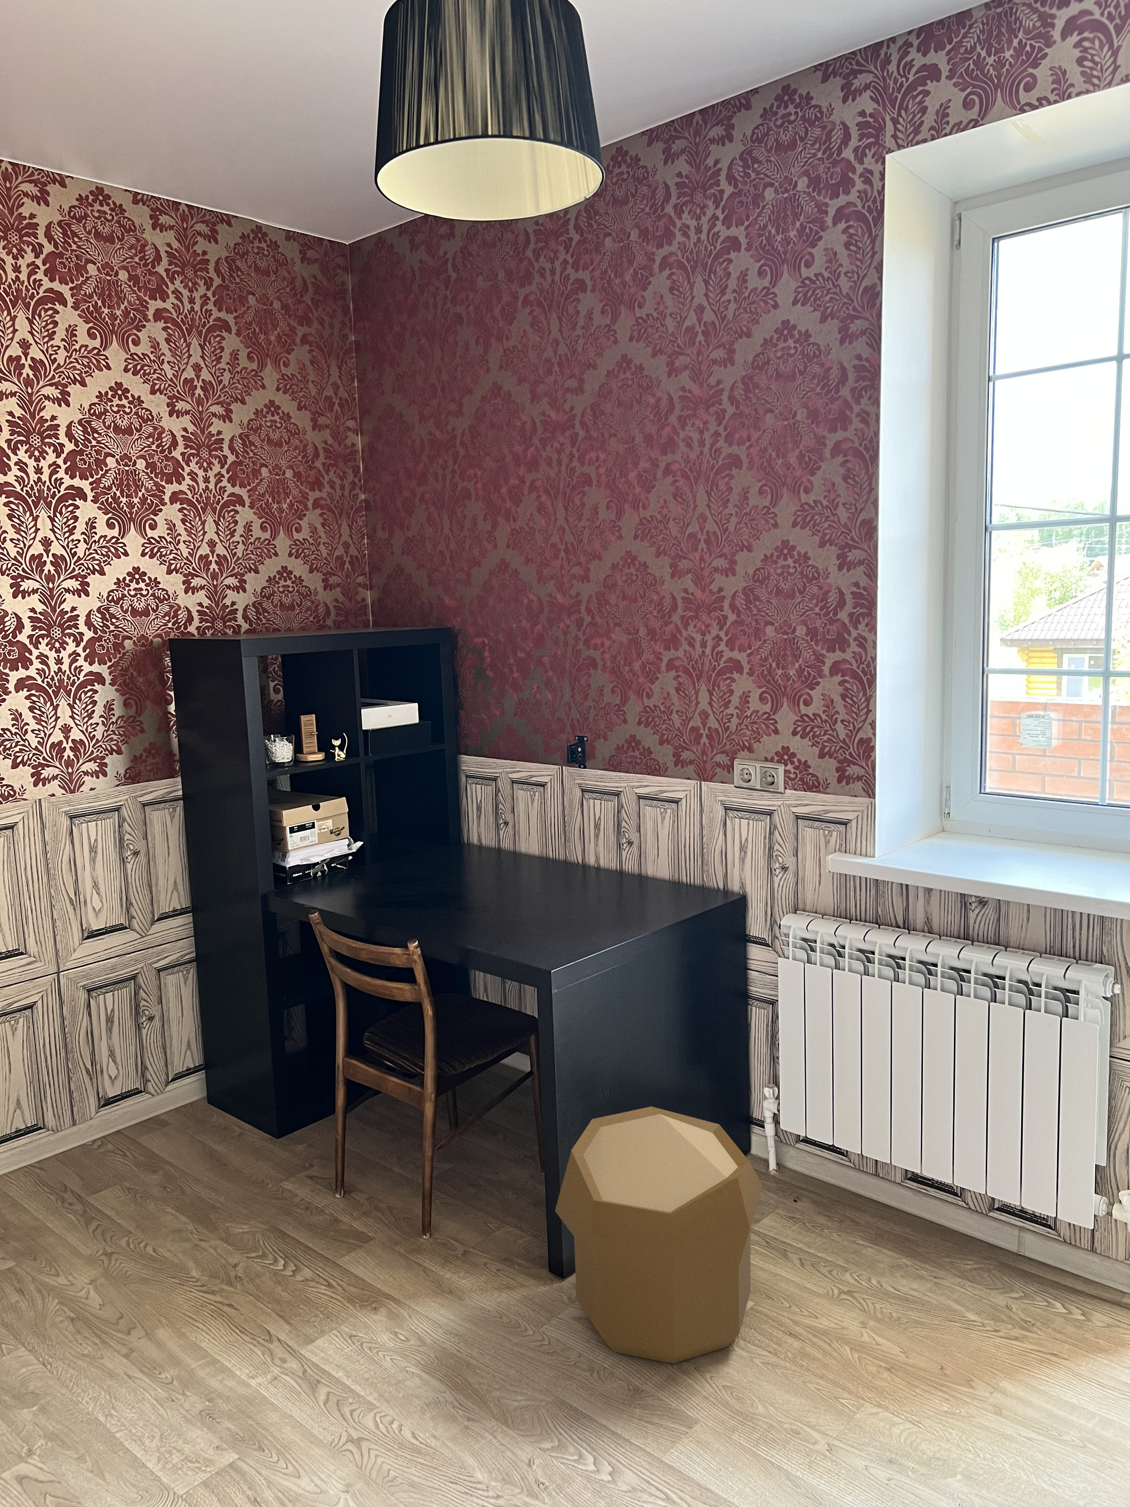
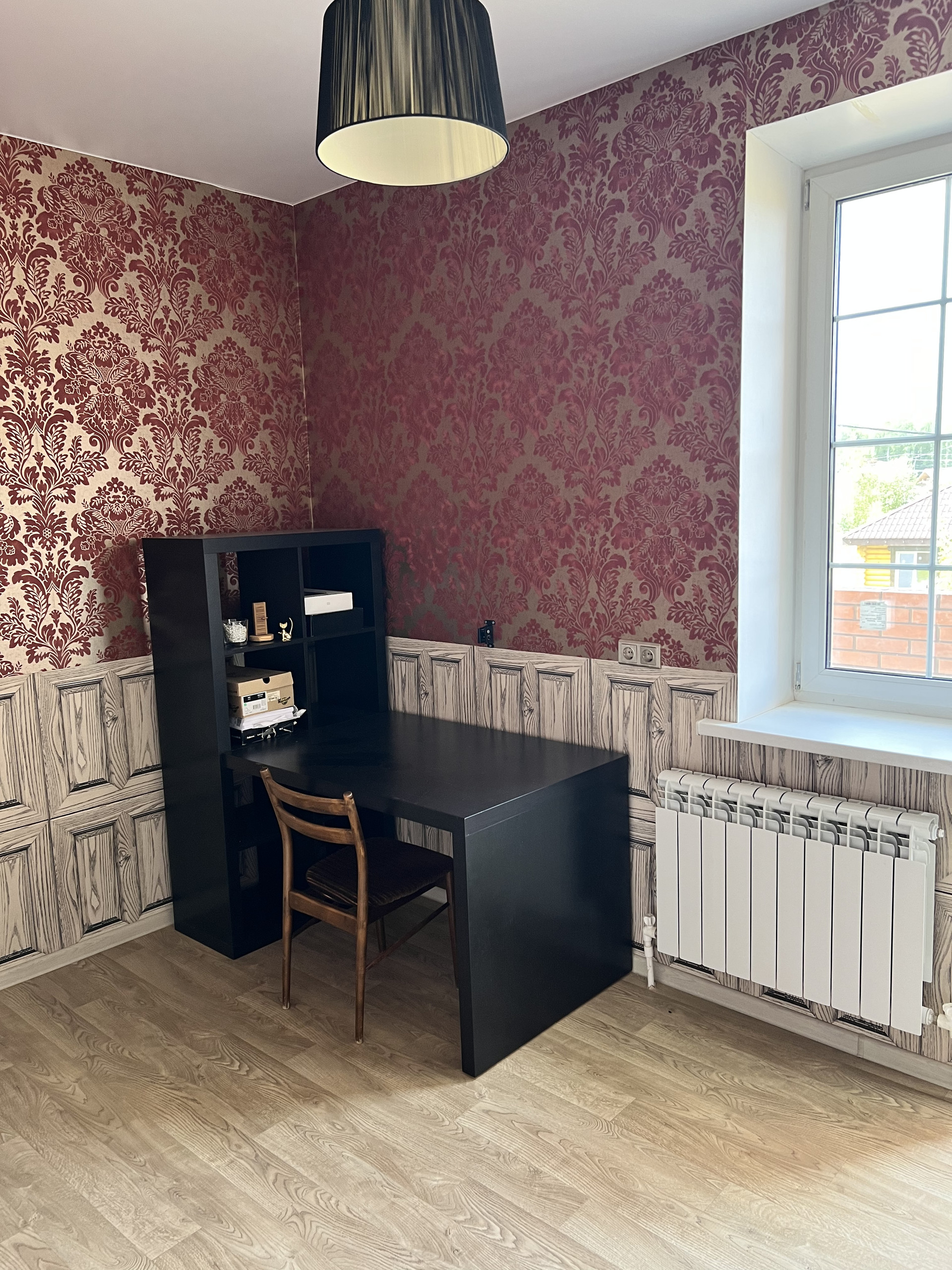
- pouf [554,1106,763,1363]
